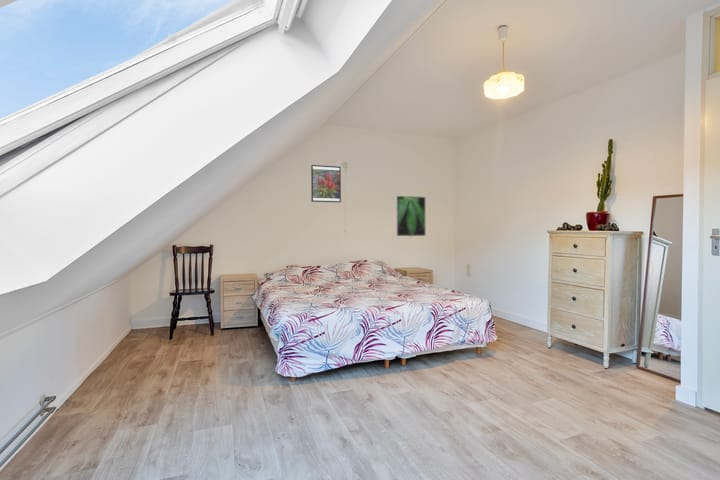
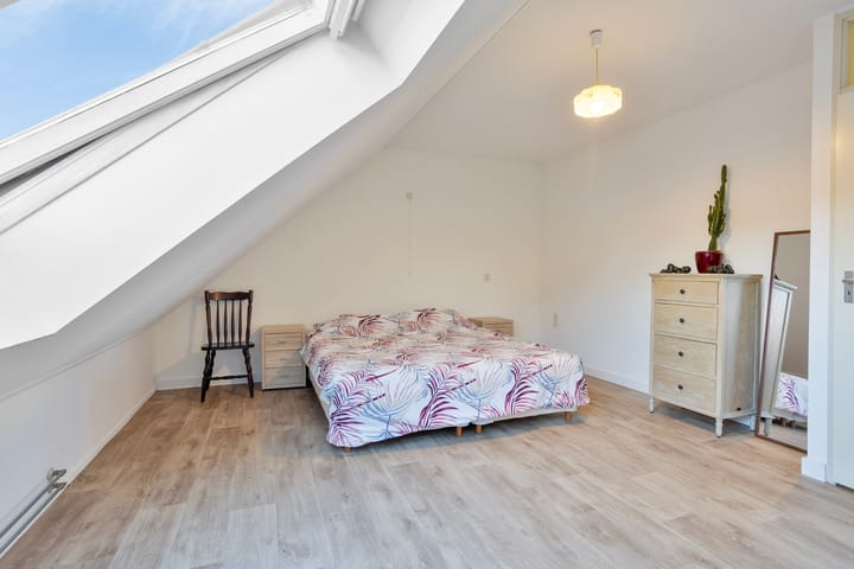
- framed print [310,164,342,203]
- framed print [395,195,427,237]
